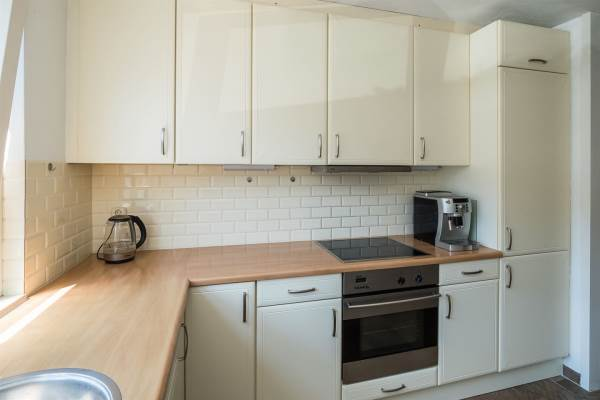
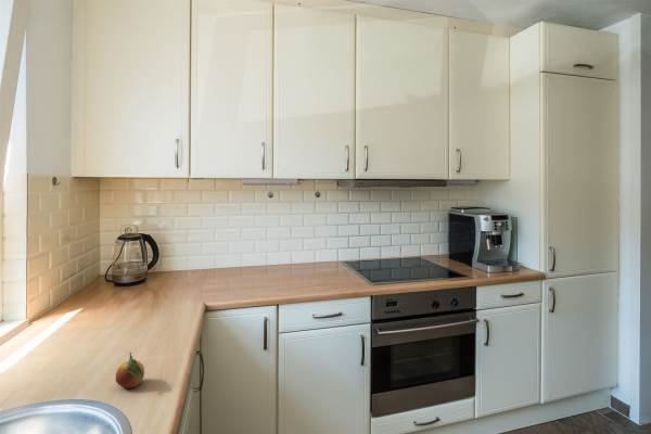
+ fruit [115,352,145,390]
